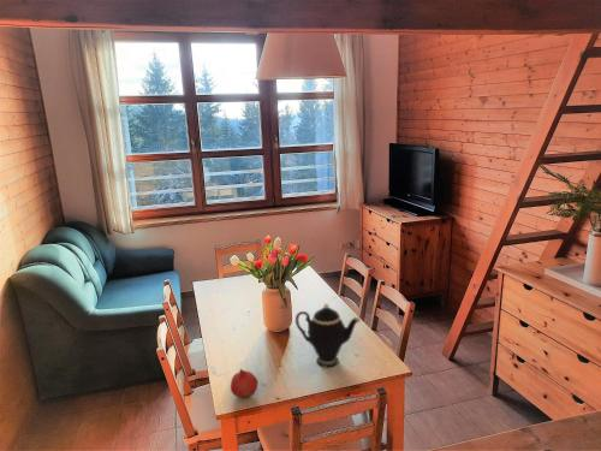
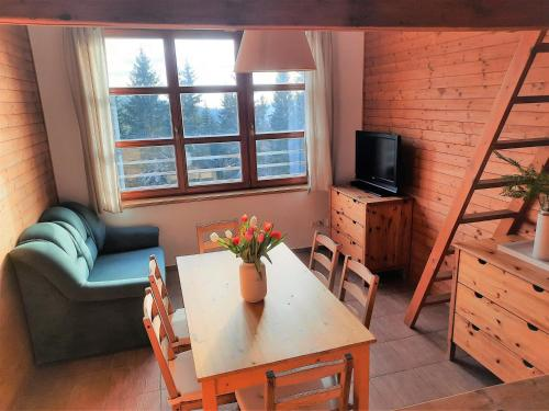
- fruit [230,368,258,399]
- teapot [294,302,363,368]
